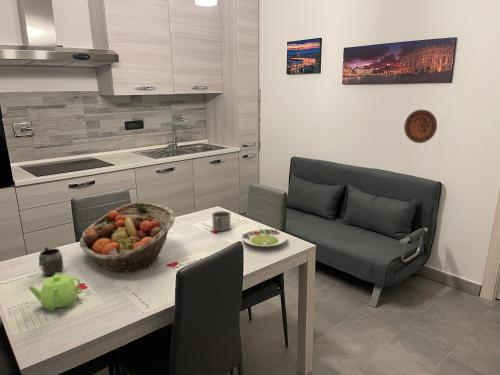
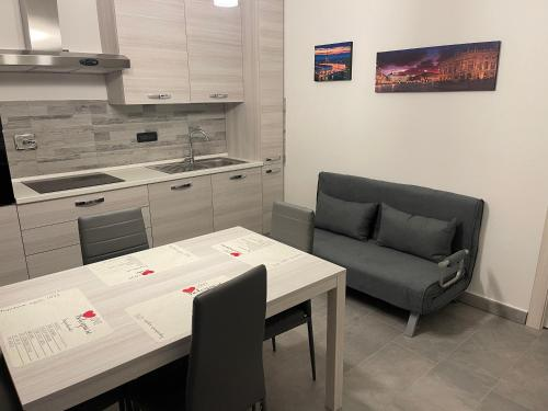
- salad plate [241,228,288,247]
- mug [211,210,232,232]
- decorative plate [403,109,438,144]
- fruit basket [79,201,176,273]
- teapot [28,273,83,312]
- mug [38,246,64,277]
